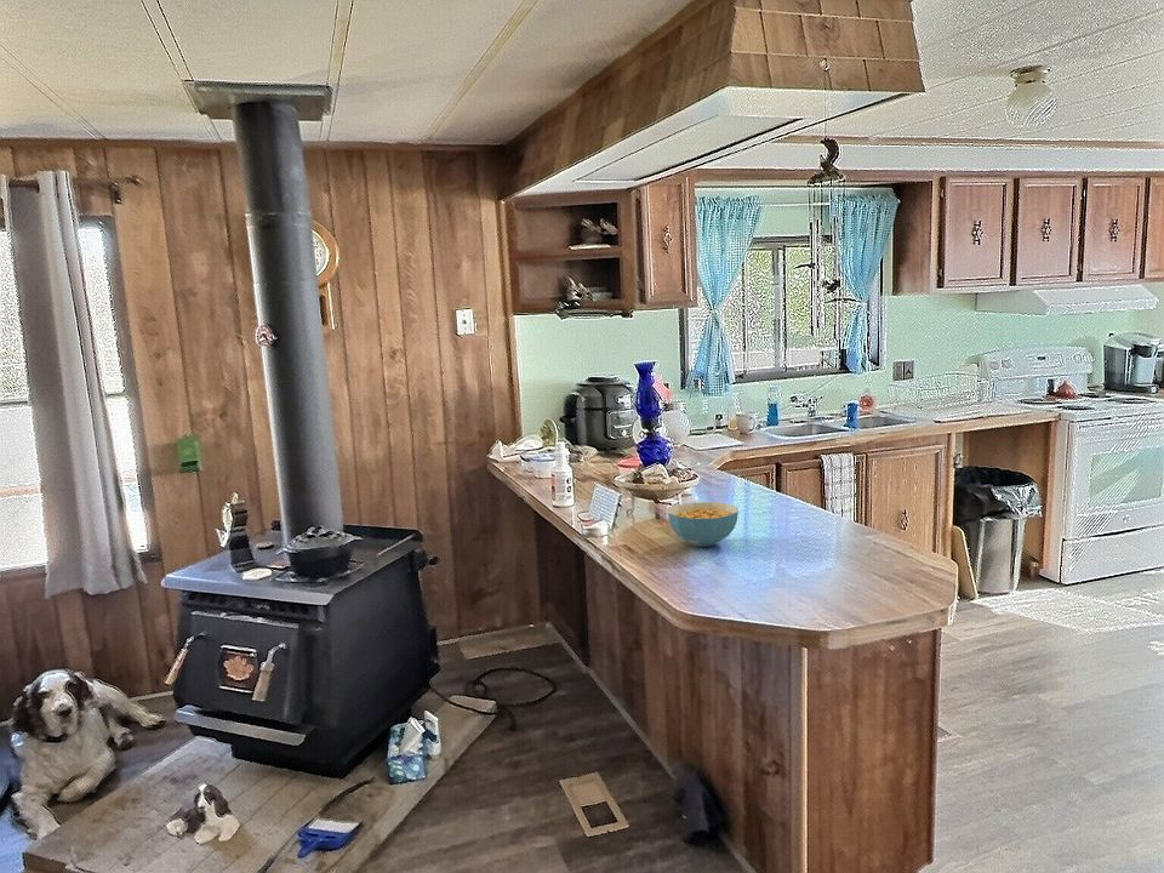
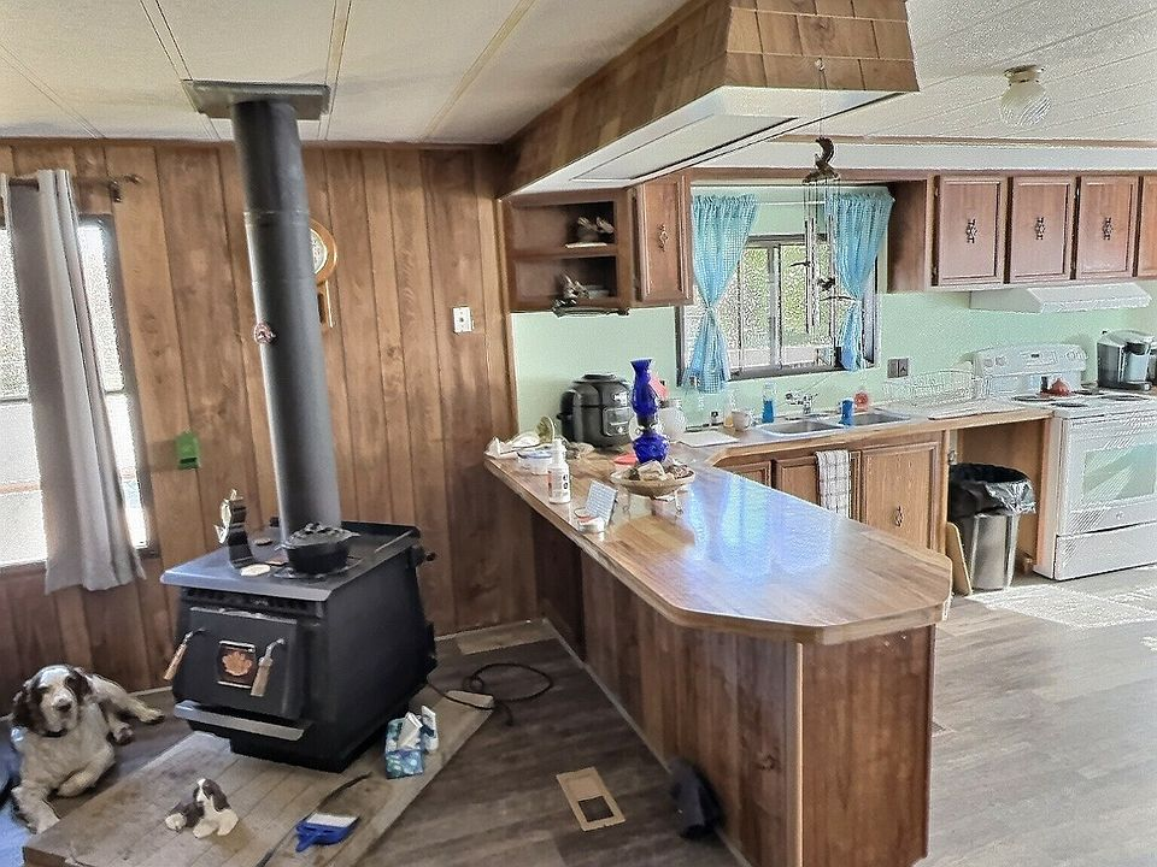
- cereal bowl [667,501,740,548]
